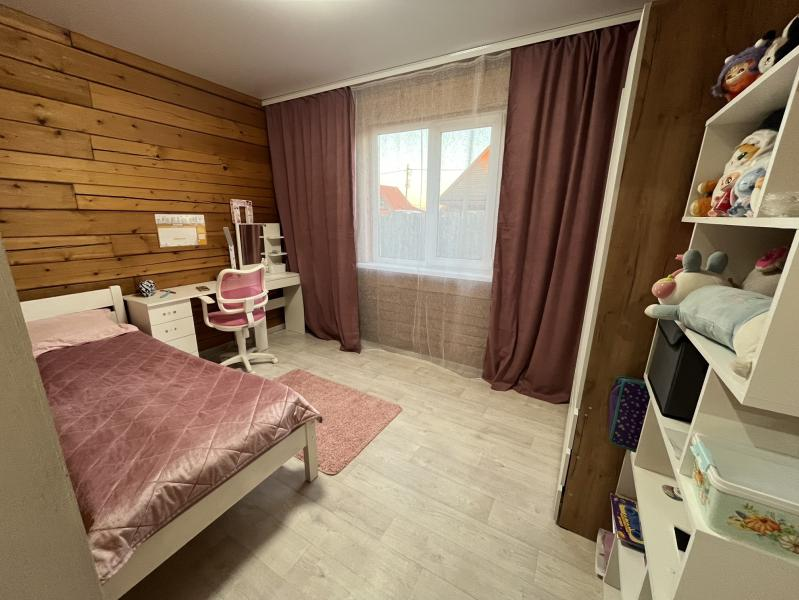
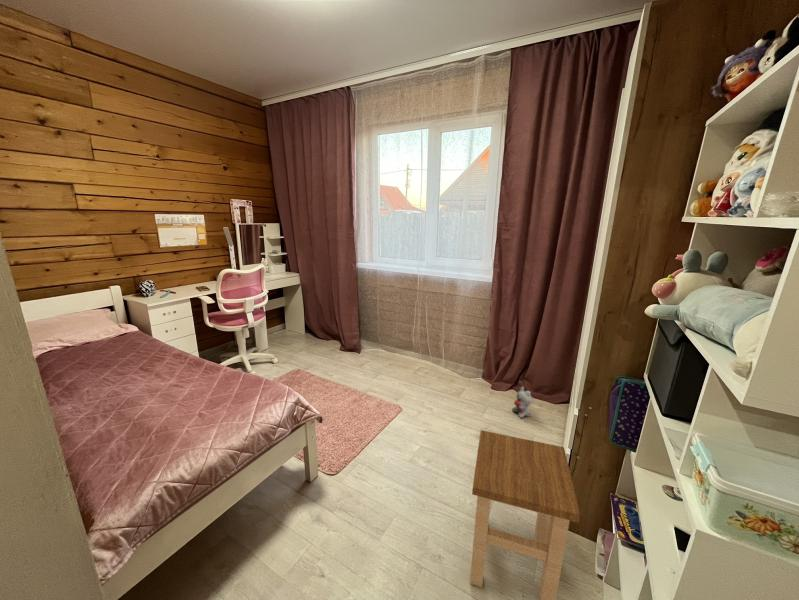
+ stool [469,429,581,600]
+ plush toy [511,386,533,419]
